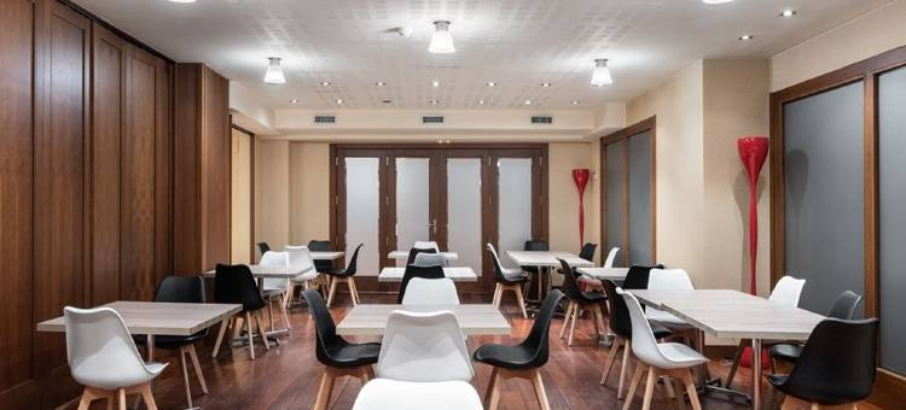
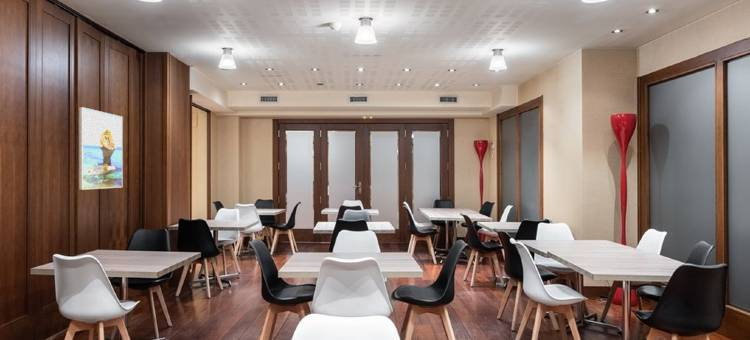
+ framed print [78,106,123,191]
